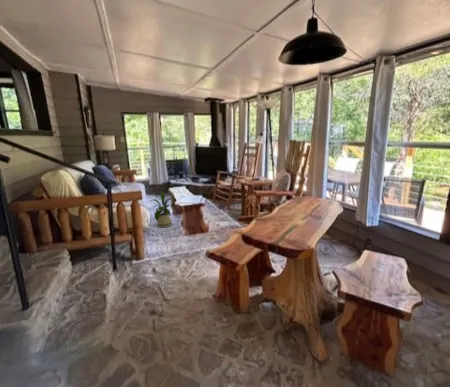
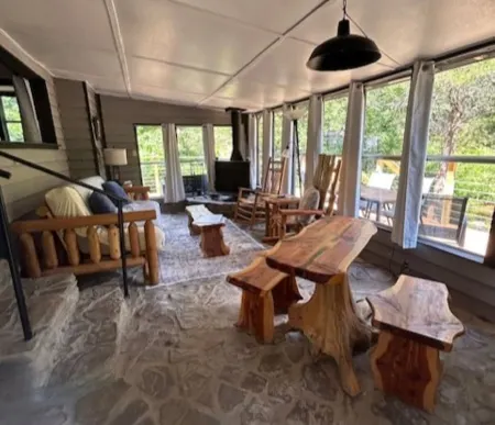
- house plant [149,191,176,228]
